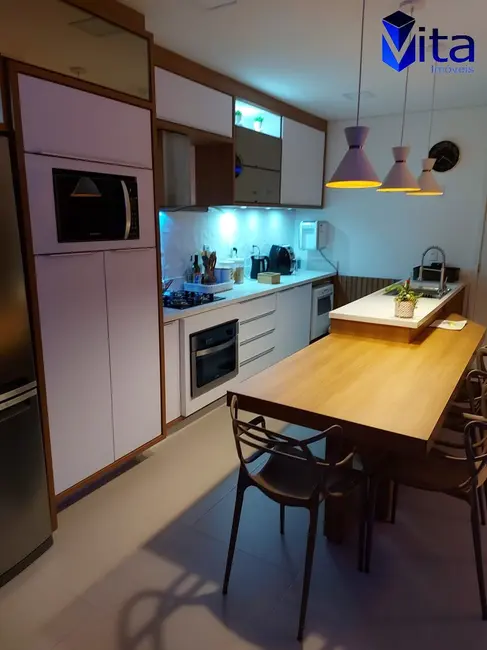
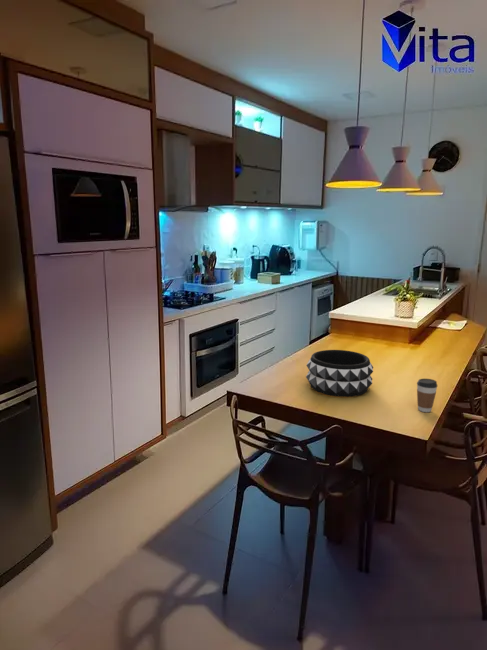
+ coffee cup [416,378,438,413]
+ decorative bowl [305,349,374,398]
